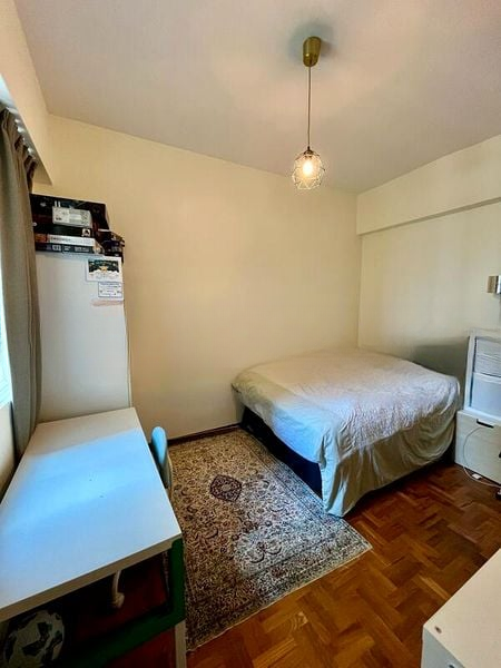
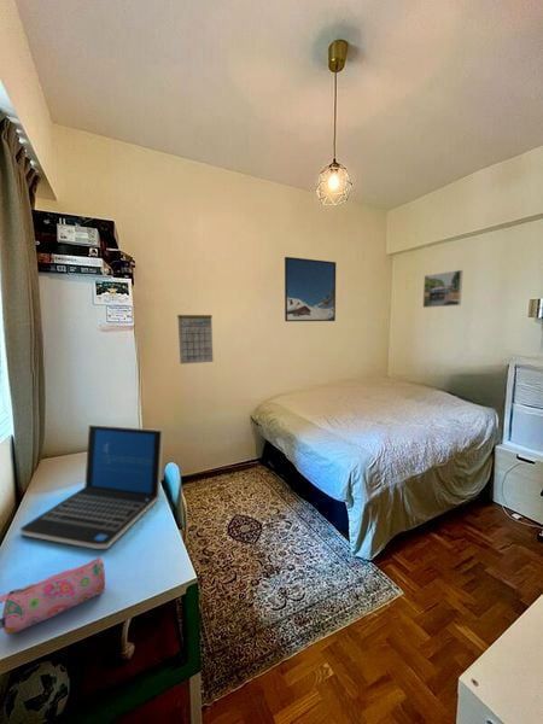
+ pencil case [0,556,106,636]
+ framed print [421,269,463,309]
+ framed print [284,256,337,322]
+ laptop [19,424,164,550]
+ calendar [176,306,214,366]
